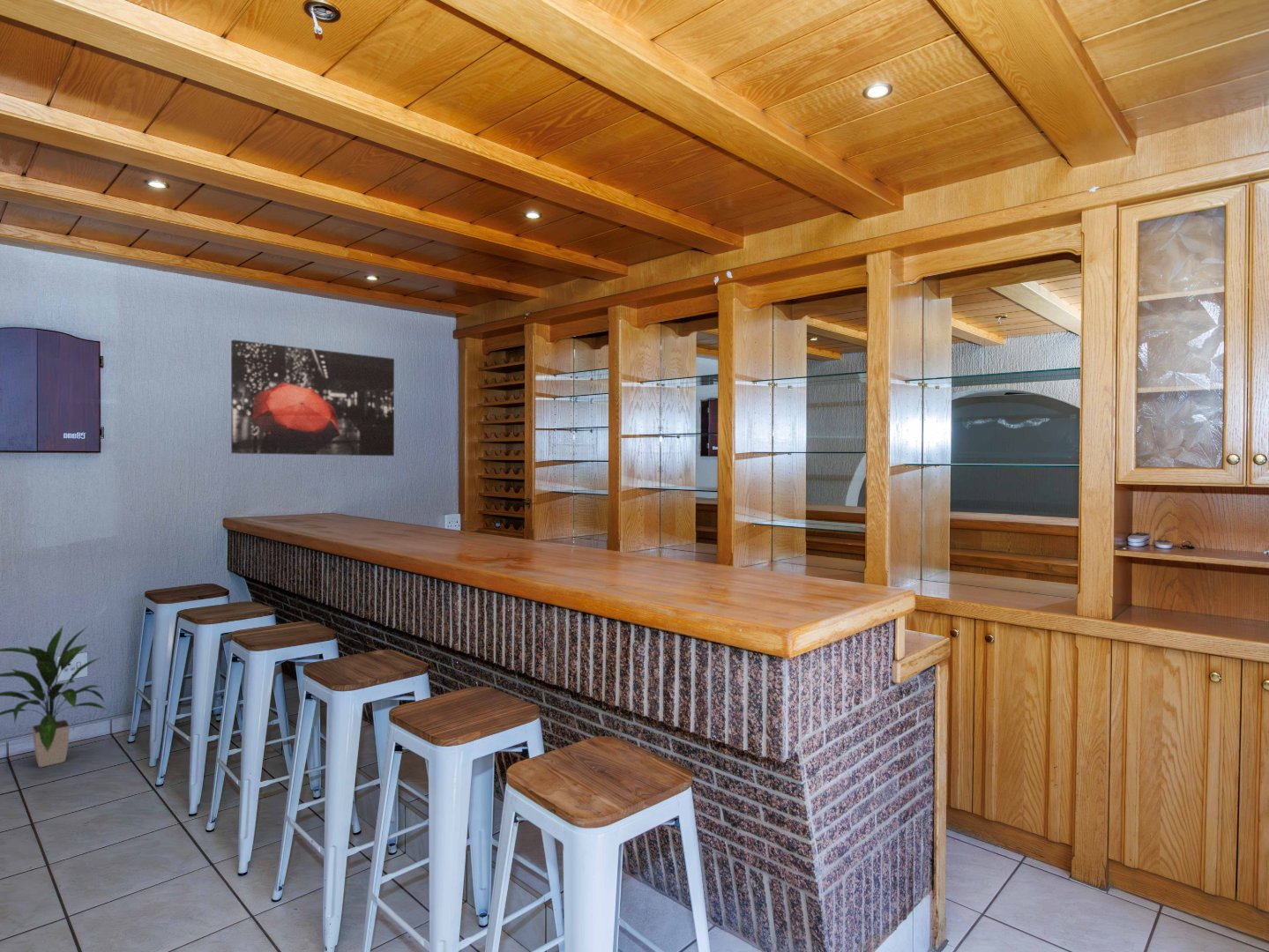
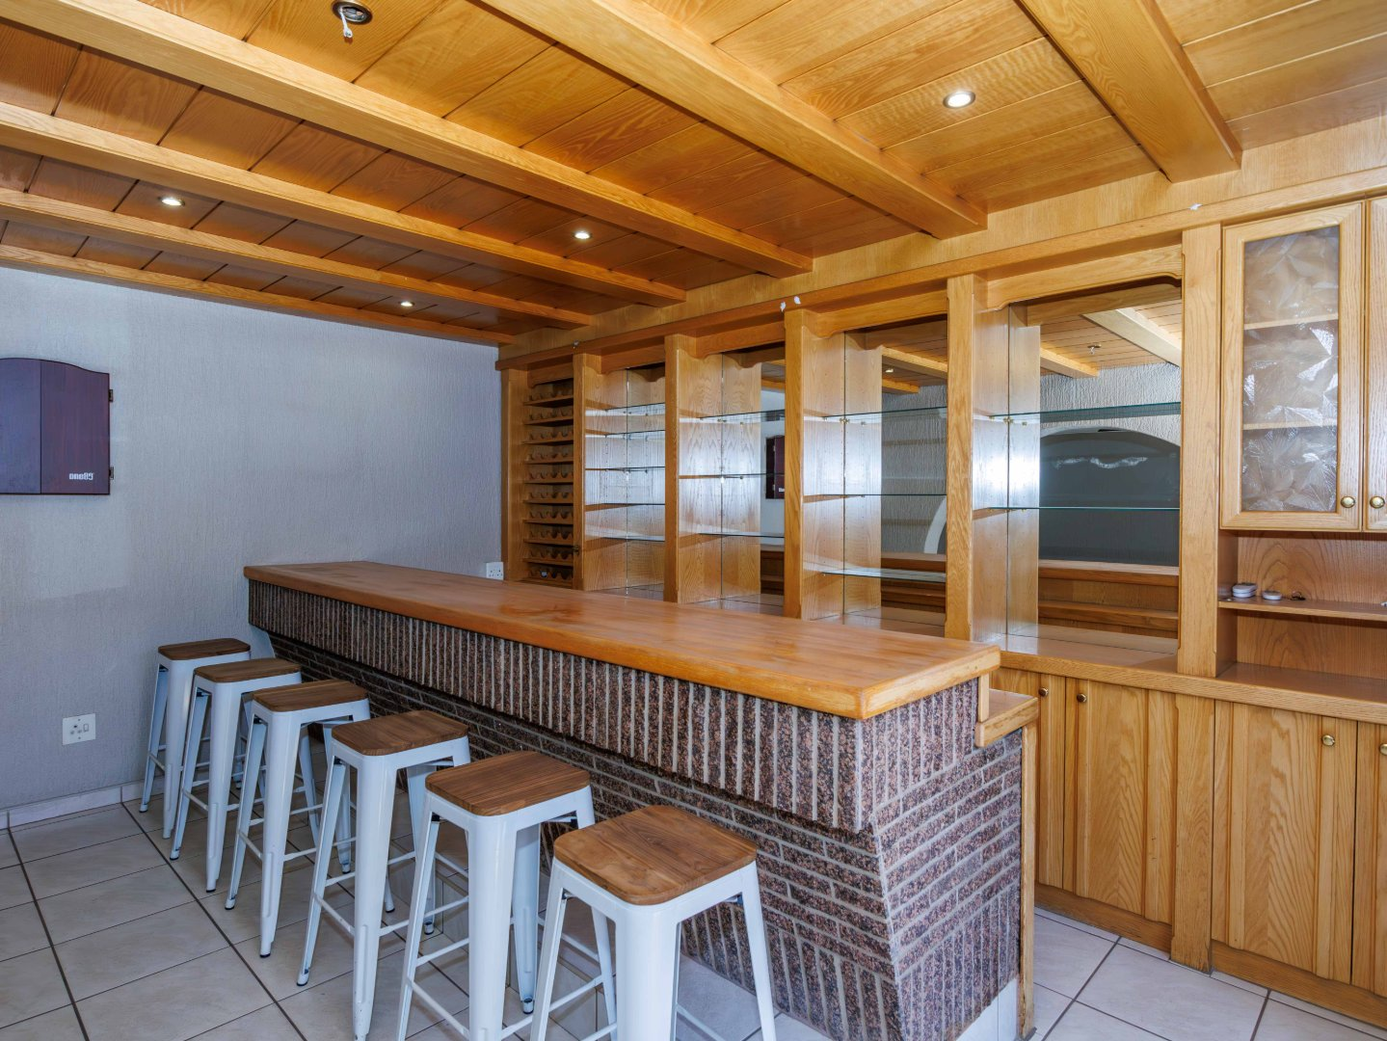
- indoor plant [0,624,108,768]
- wall art [230,339,395,457]
